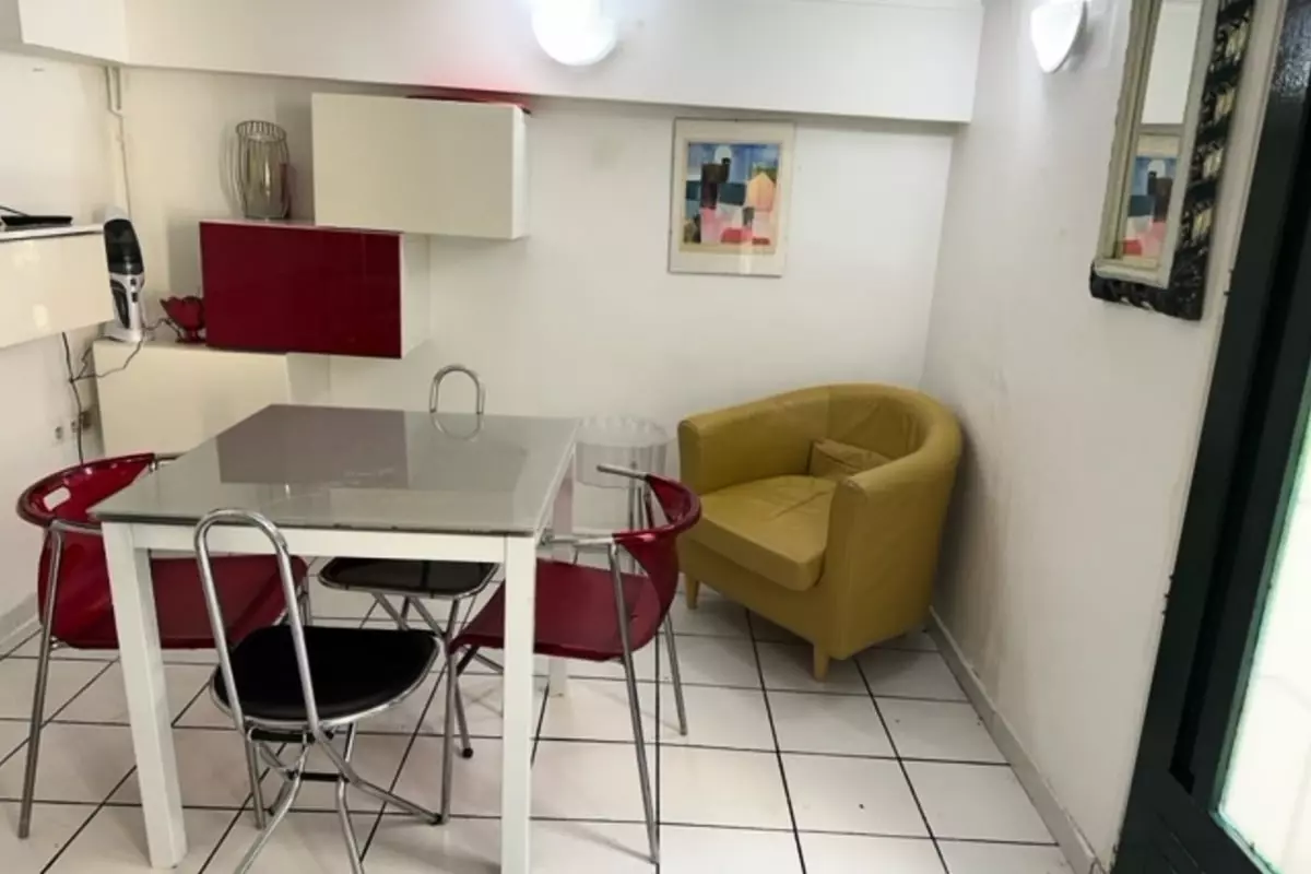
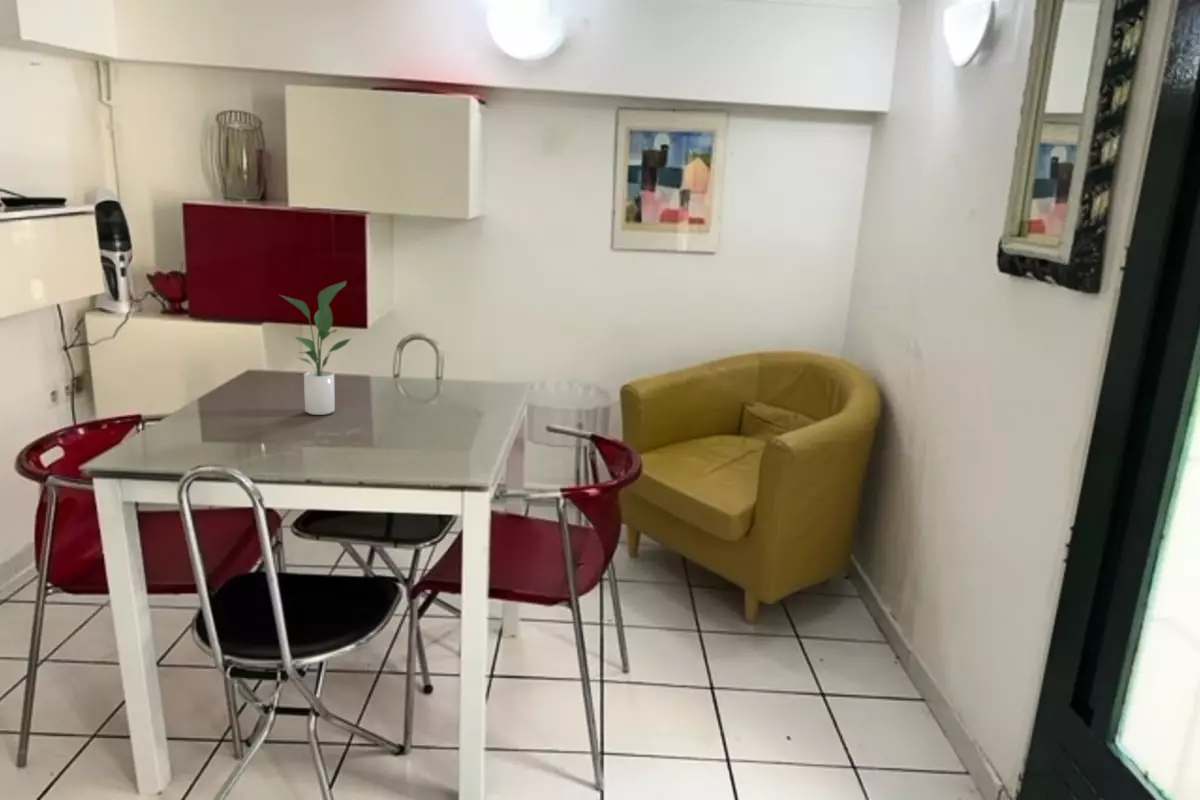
+ potted plant [277,280,352,416]
